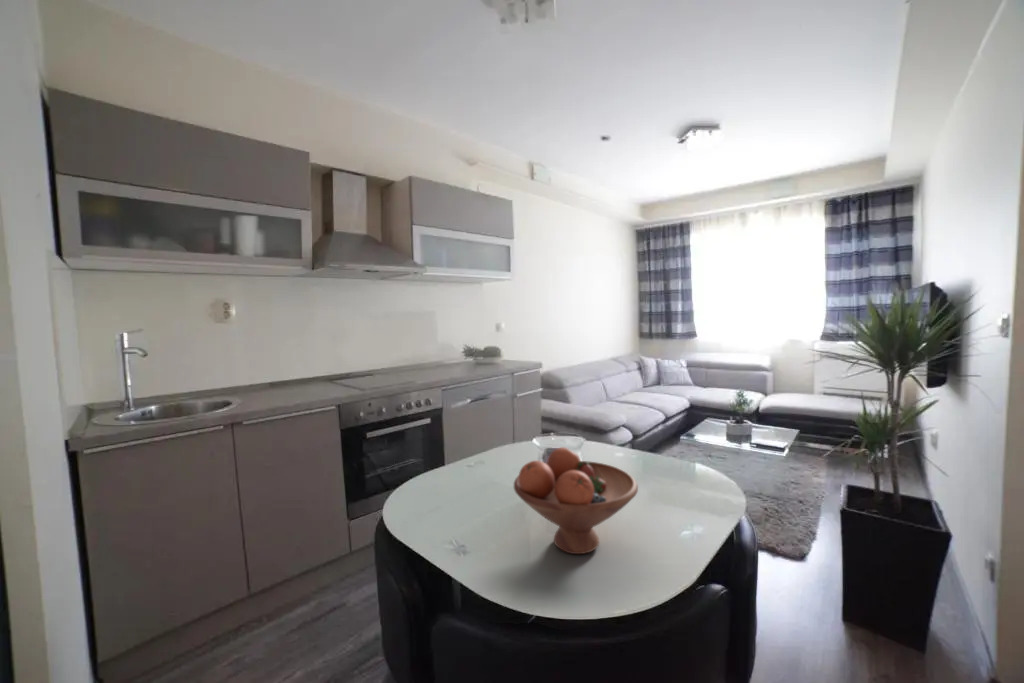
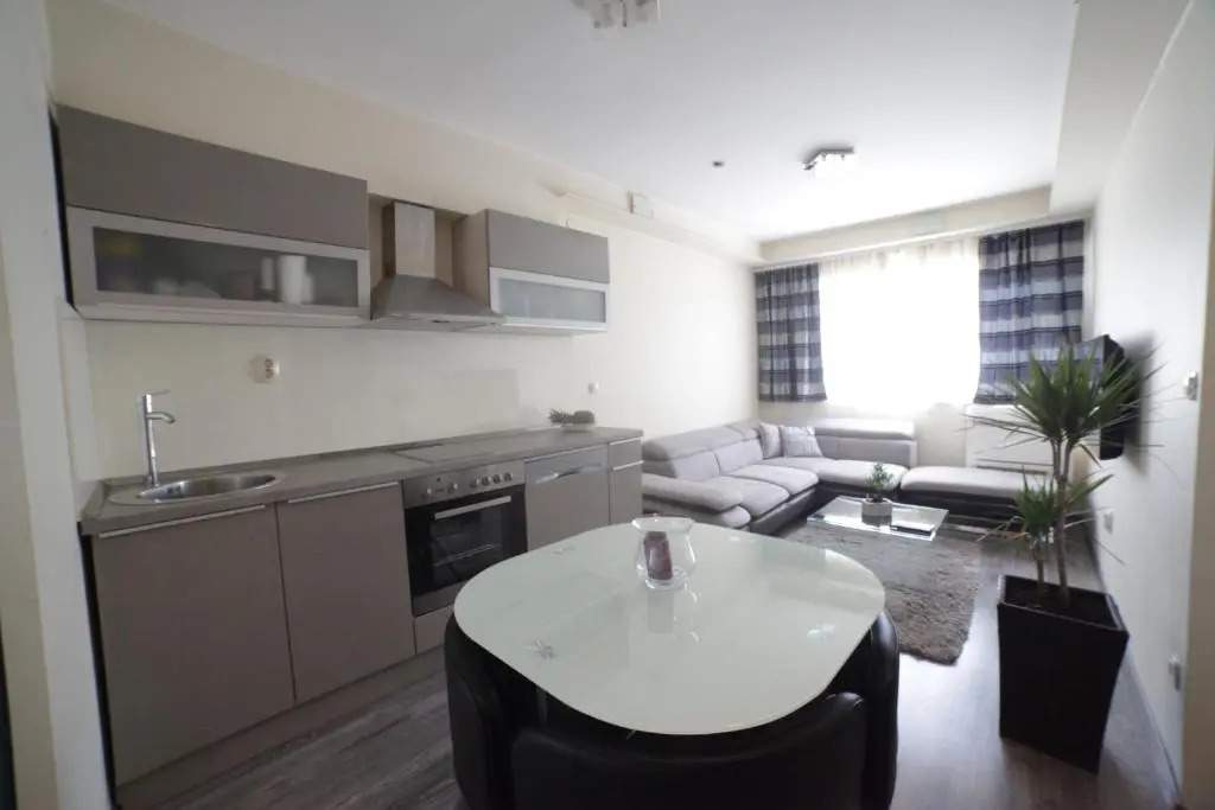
- fruit bowl [513,446,639,555]
